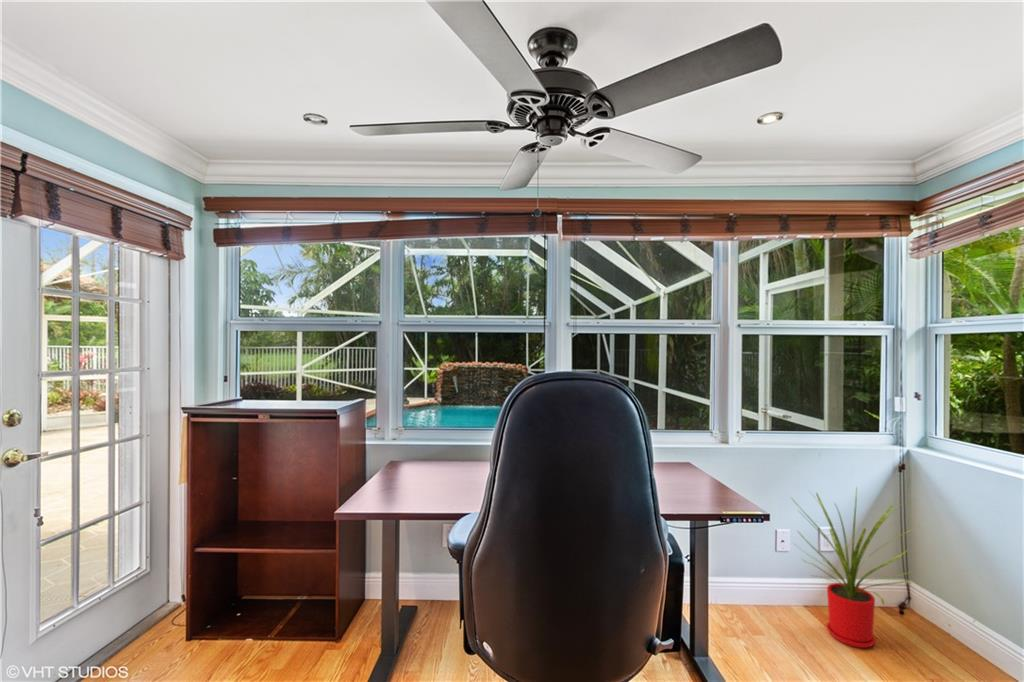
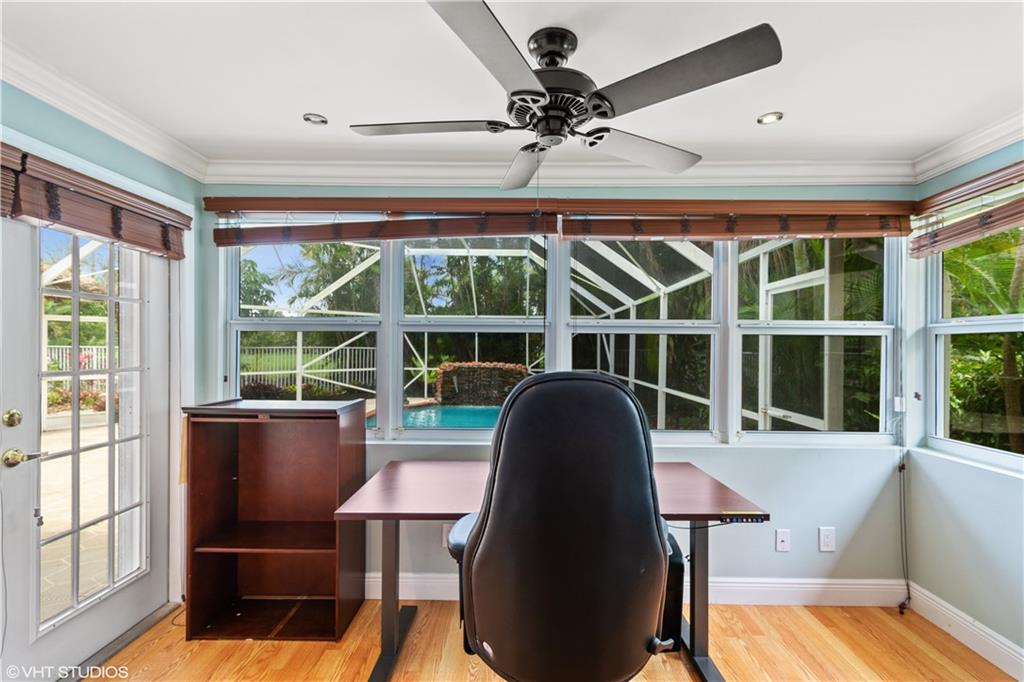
- house plant [790,486,925,649]
